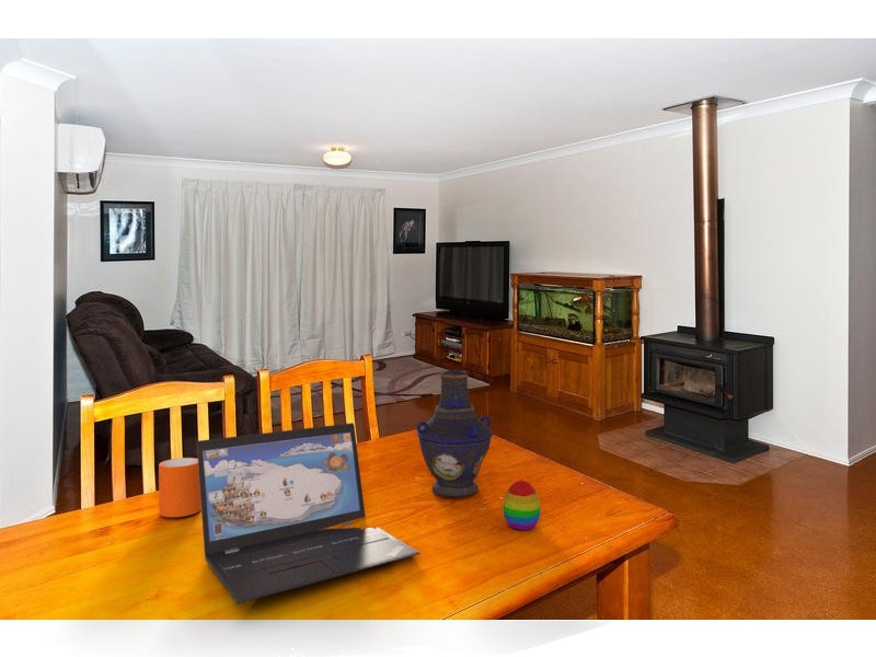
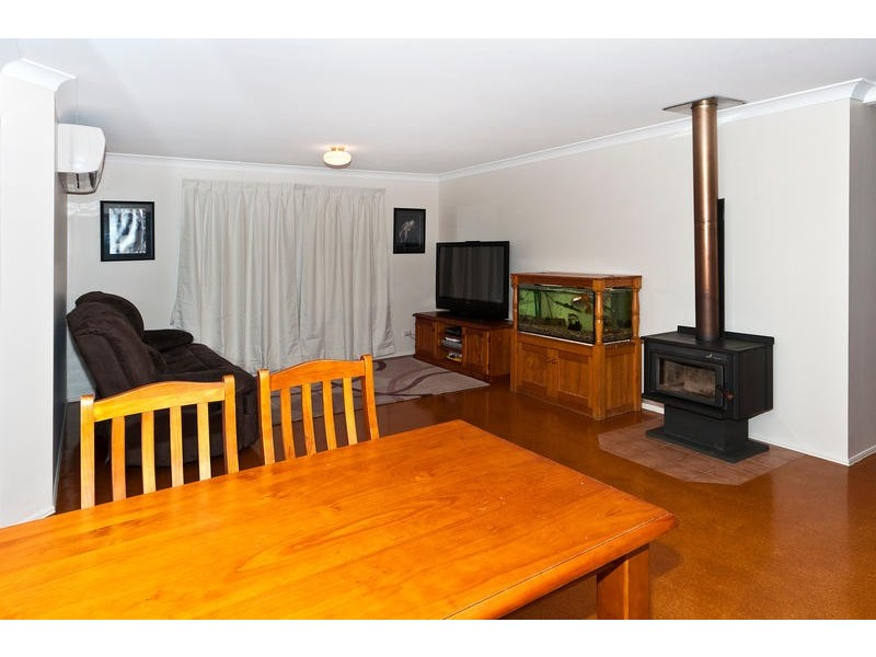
- vase [415,369,494,498]
- laptop [196,422,422,604]
- decorative egg [502,480,542,531]
- mug [158,457,201,518]
